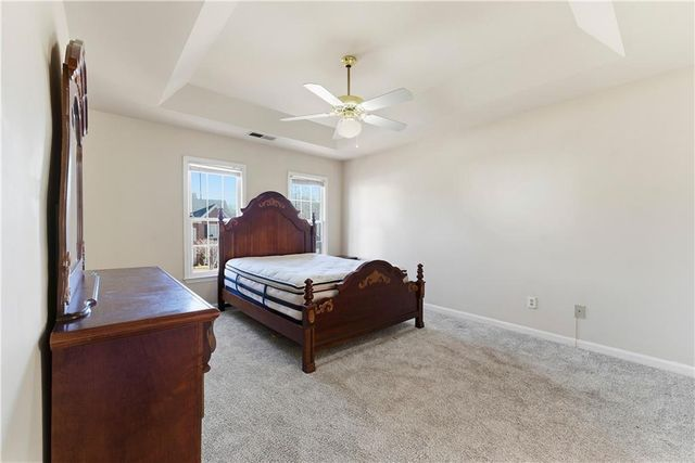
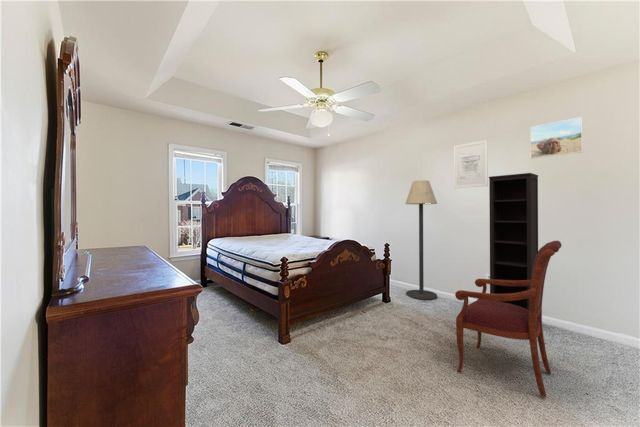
+ bookcase [488,172,539,310]
+ armchair [454,240,563,398]
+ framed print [529,116,584,160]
+ wall art [453,139,489,189]
+ floor lamp [404,179,438,301]
